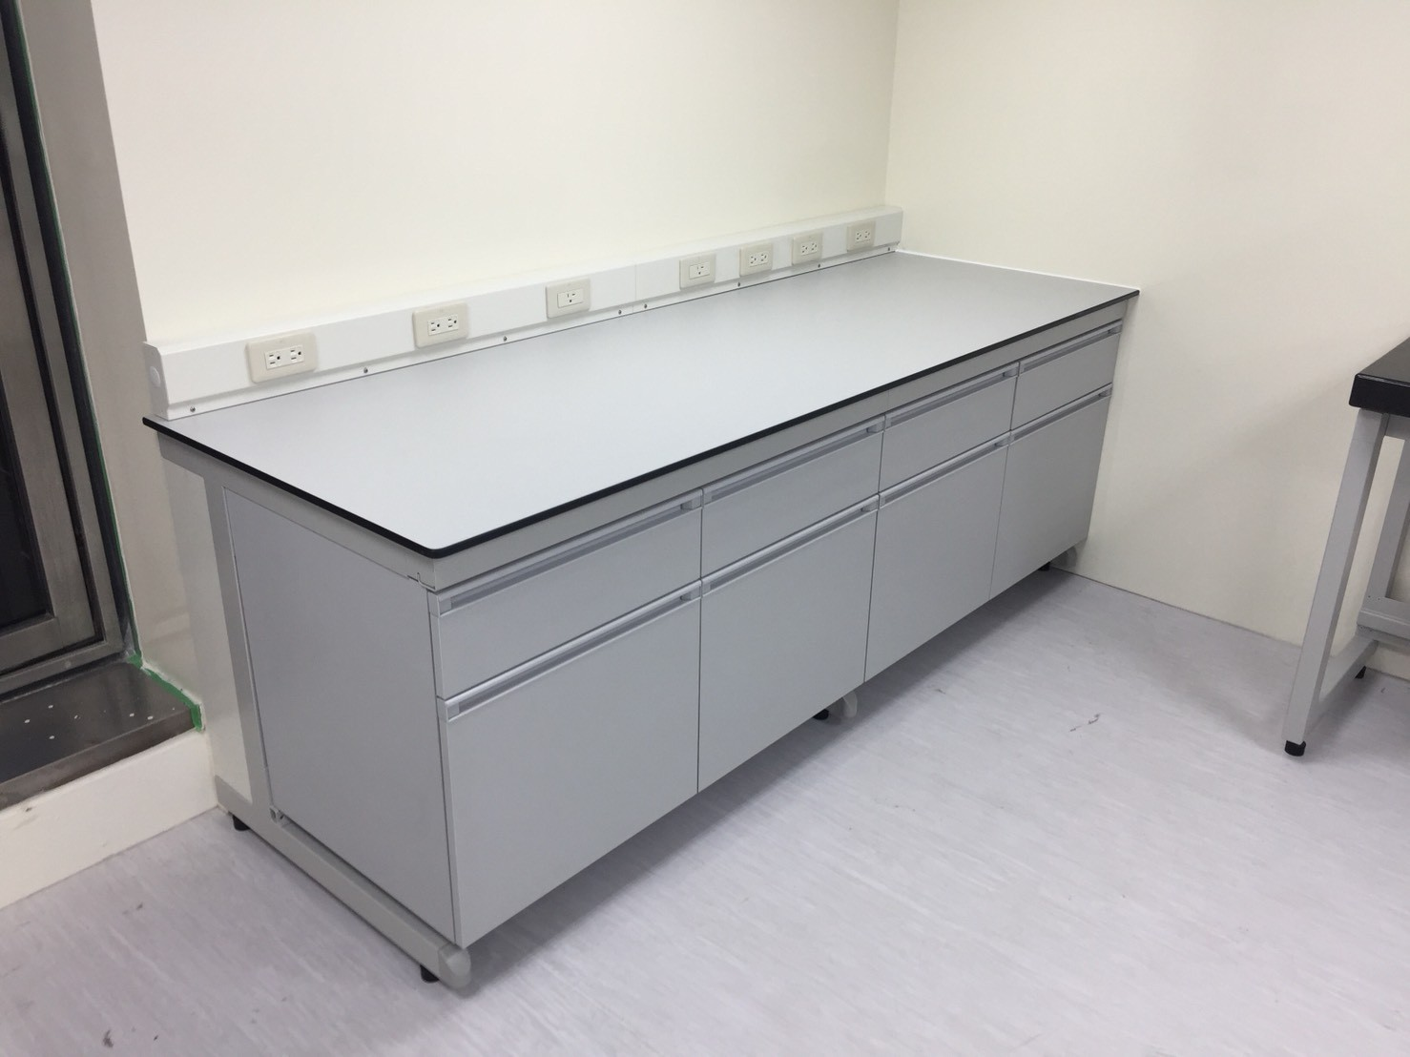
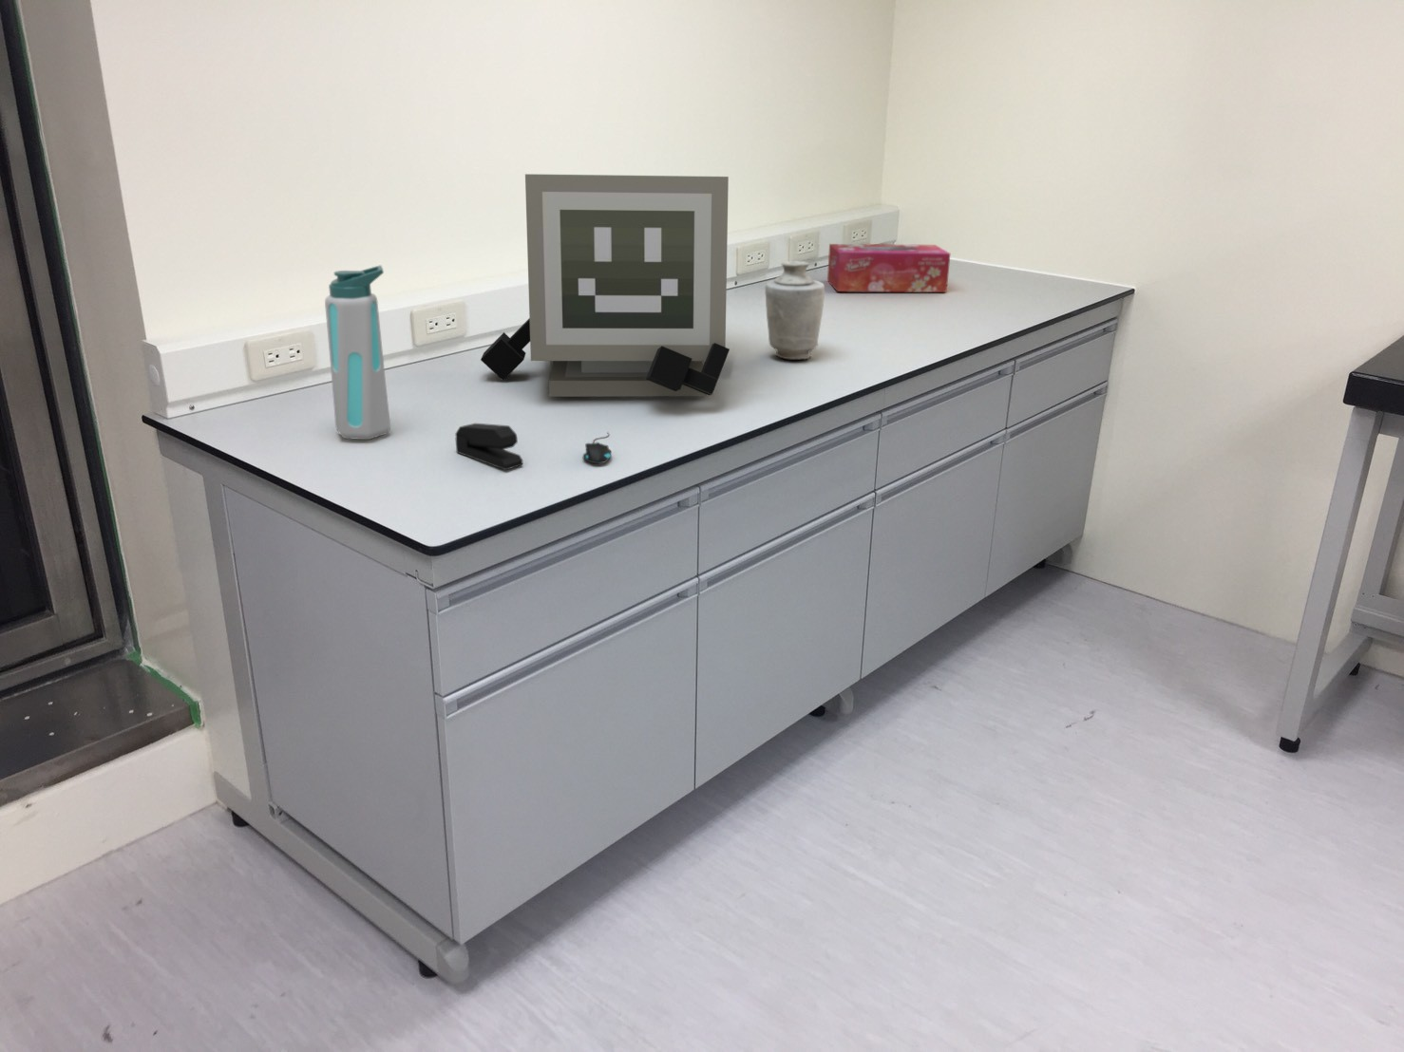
+ tissue box [827,243,951,293]
+ water bottle [324,264,391,441]
+ stapler [454,422,523,471]
+ mouse [583,431,611,464]
+ computer monitor [480,172,731,397]
+ vase [765,260,826,360]
